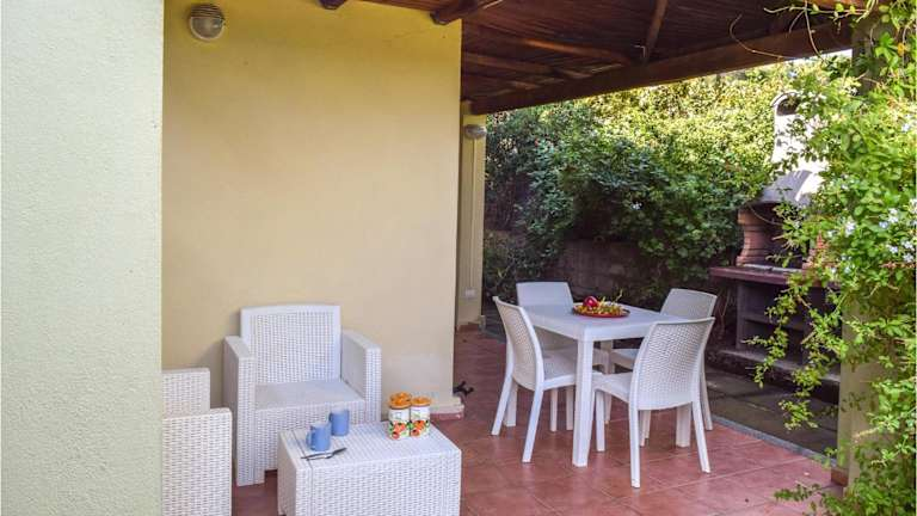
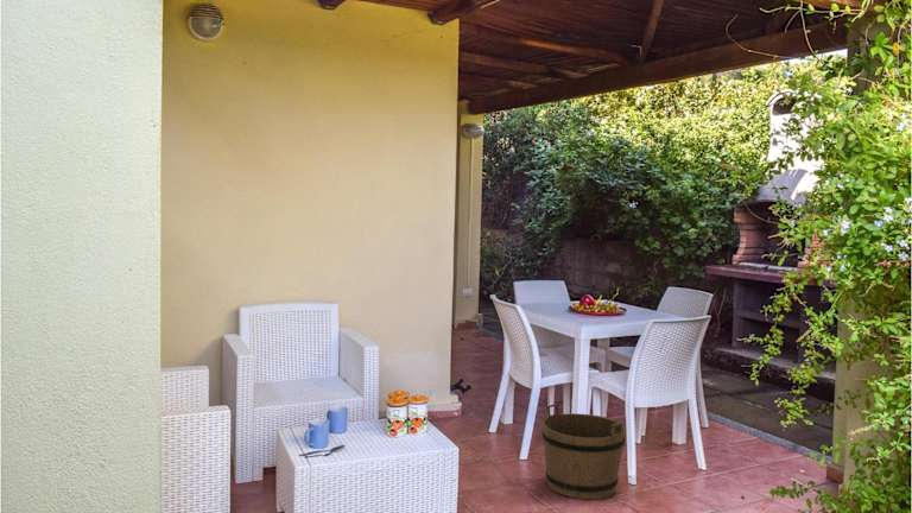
+ bucket [540,403,626,500]
